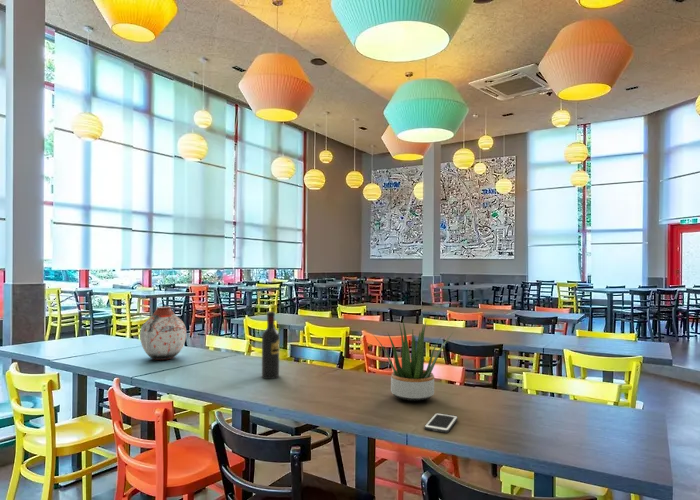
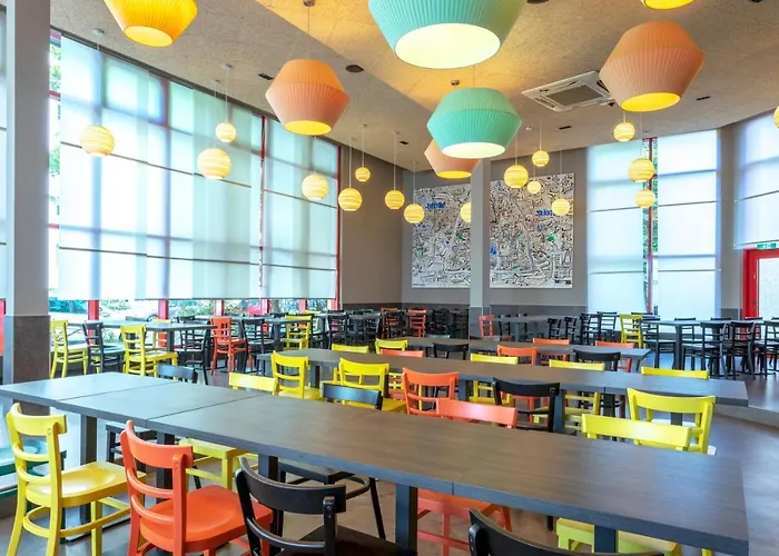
- potted plant [373,320,454,402]
- cell phone [423,412,459,434]
- wine bottle [261,310,281,380]
- vase [139,305,187,361]
